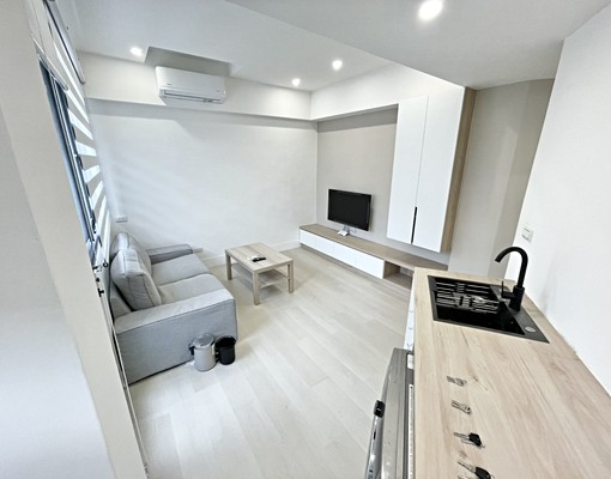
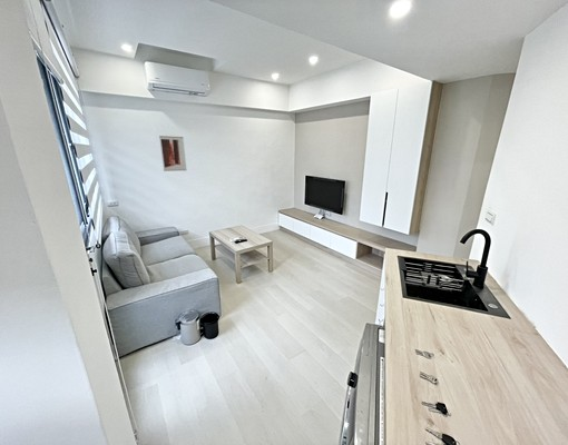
+ wall art [158,135,187,172]
